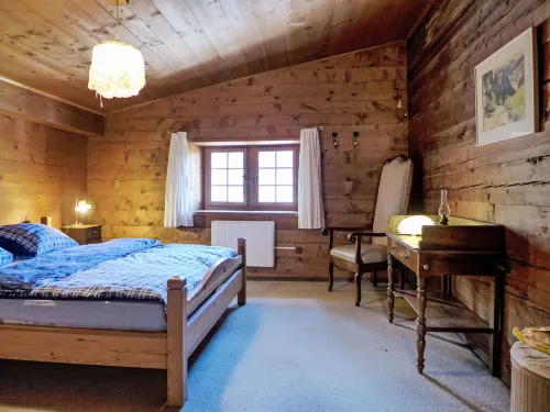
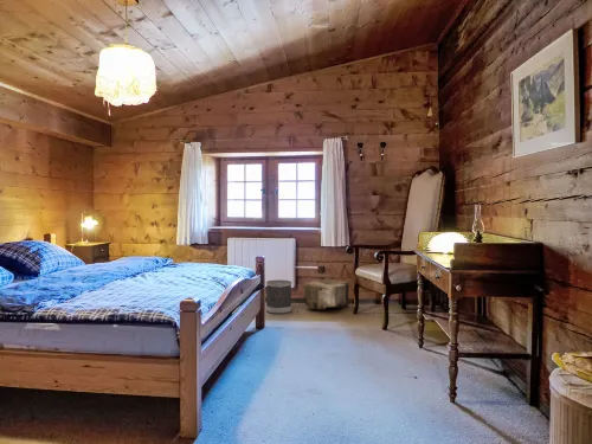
+ wastebasket [265,279,292,315]
+ pouf [302,278,350,311]
